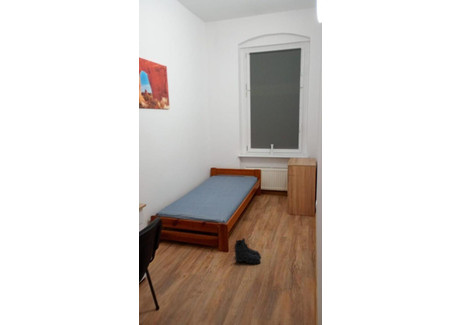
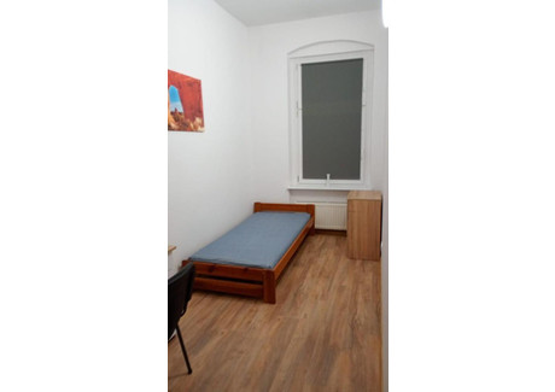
- boots [233,237,262,265]
